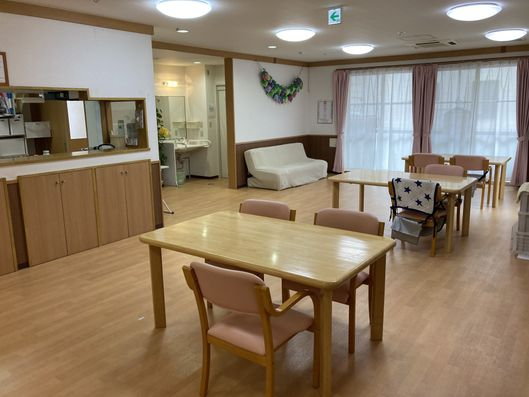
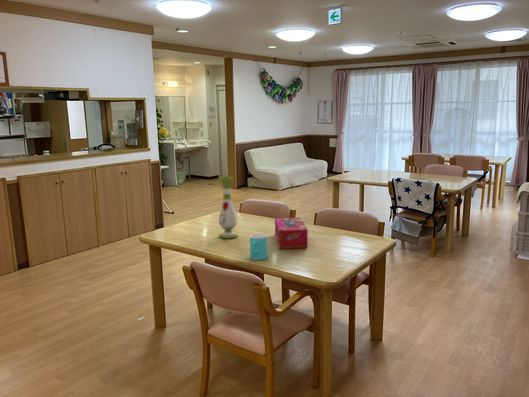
+ vase [218,176,239,240]
+ tissue box [274,217,309,250]
+ cup [249,233,268,261]
